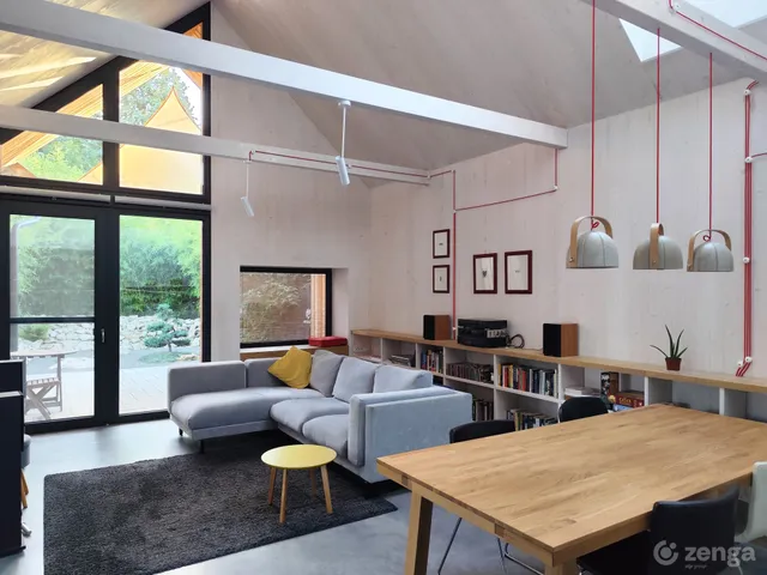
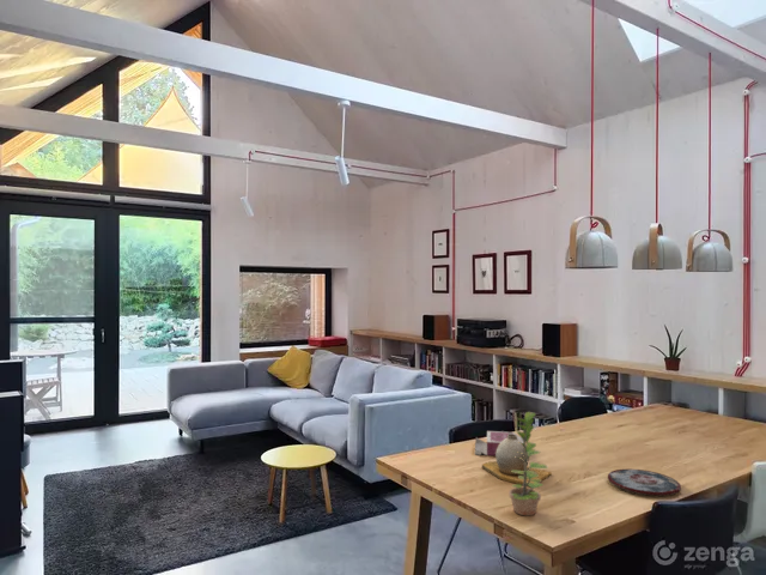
+ book [474,430,523,456]
+ vase [481,434,553,485]
+ plant [507,411,549,516]
+ plate [607,467,682,497]
